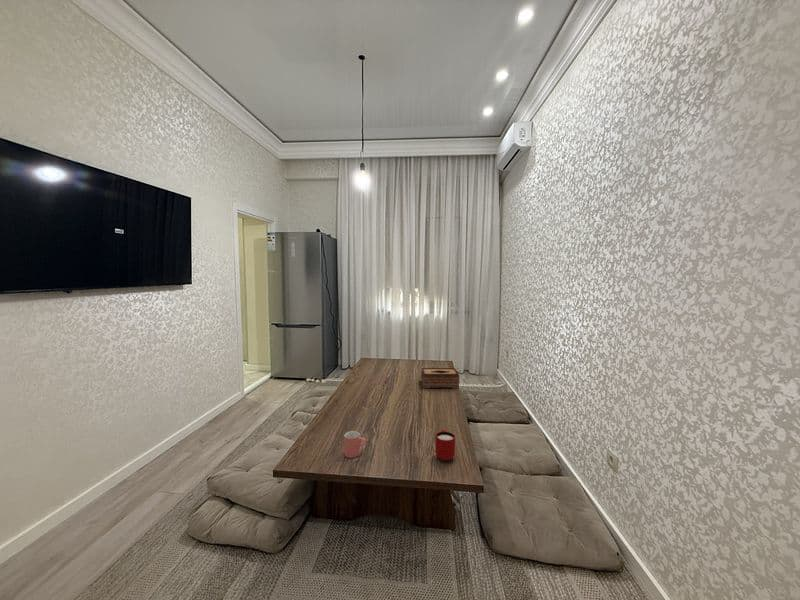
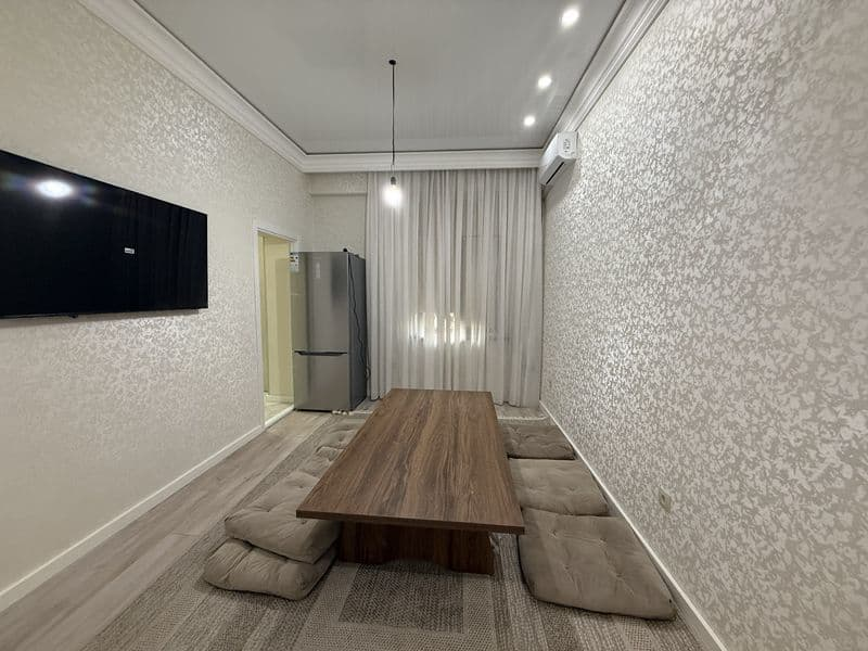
- cup [343,430,367,459]
- mug [434,429,456,462]
- tissue box [420,367,460,389]
